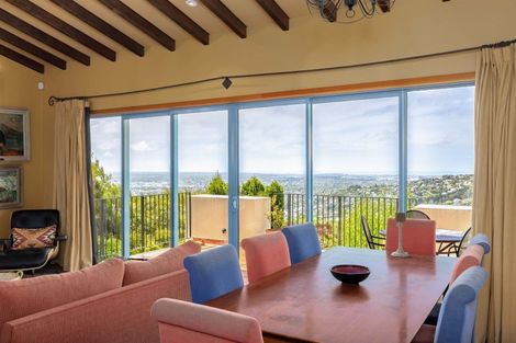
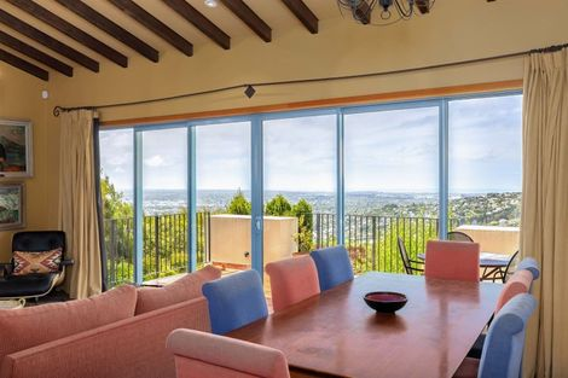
- candle holder [390,211,411,259]
